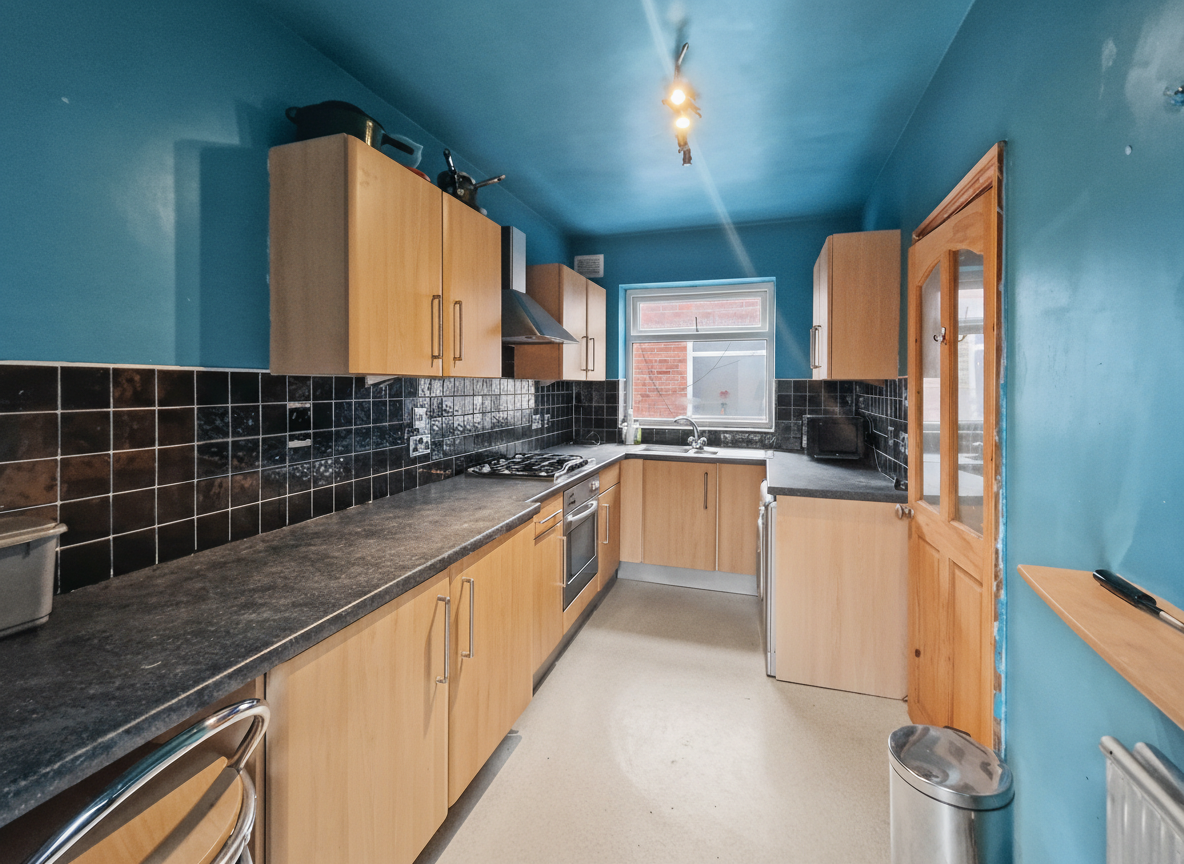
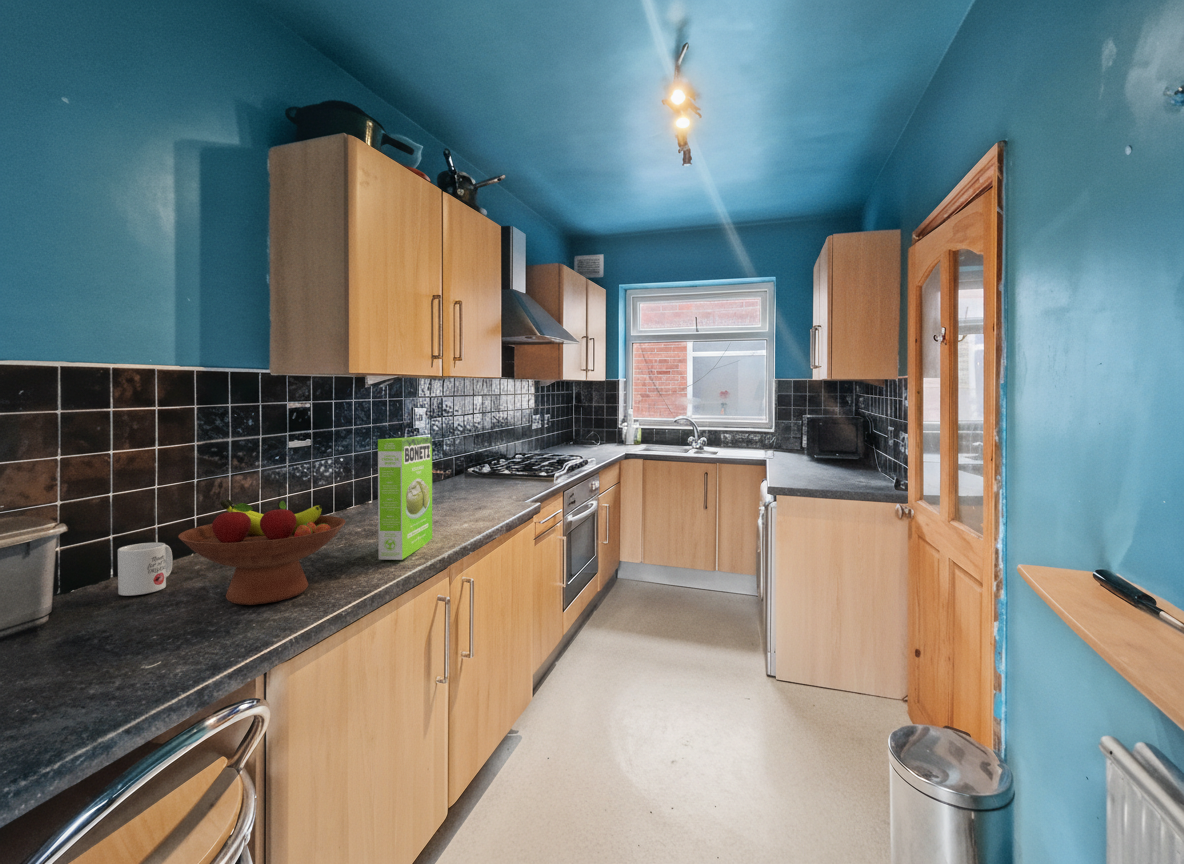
+ fruit bowl [177,498,346,606]
+ mug [117,542,173,597]
+ cake mix box [377,436,433,561]
